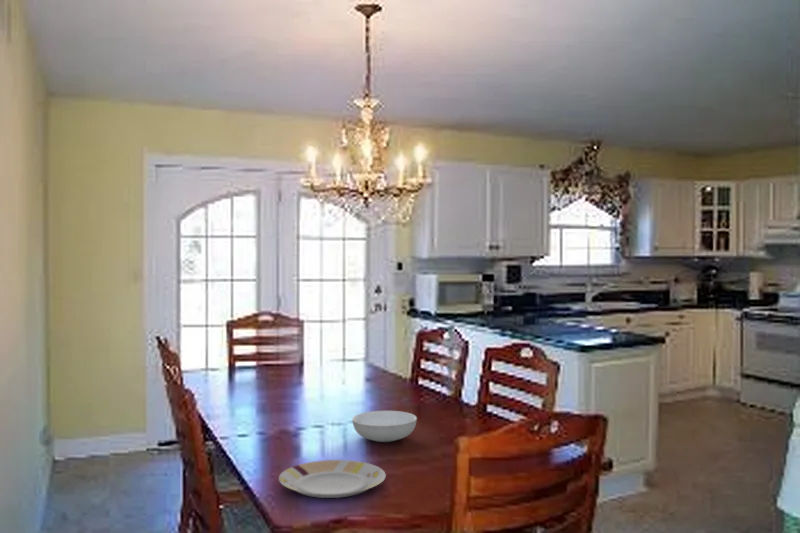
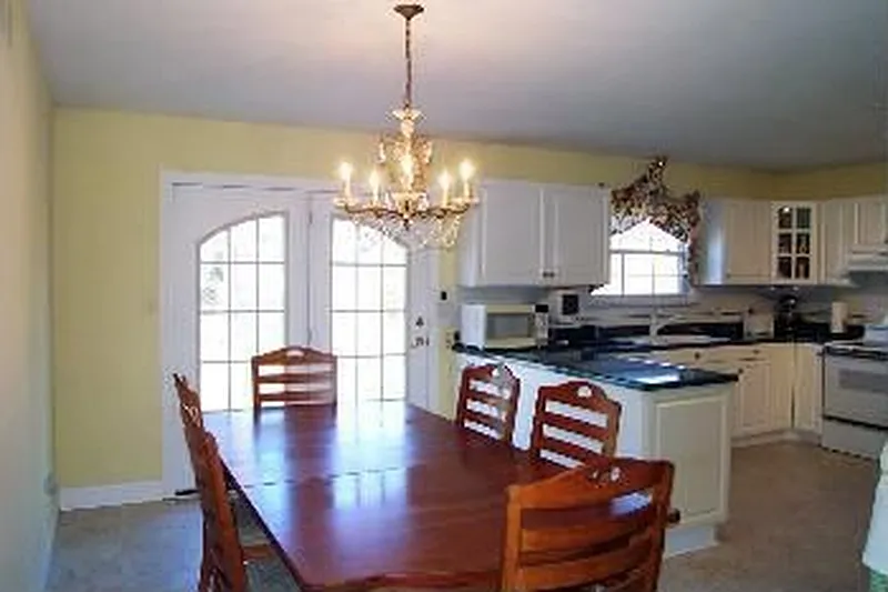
- serving bowl [351,410,418,443]
- plate [278,459,386,499]
